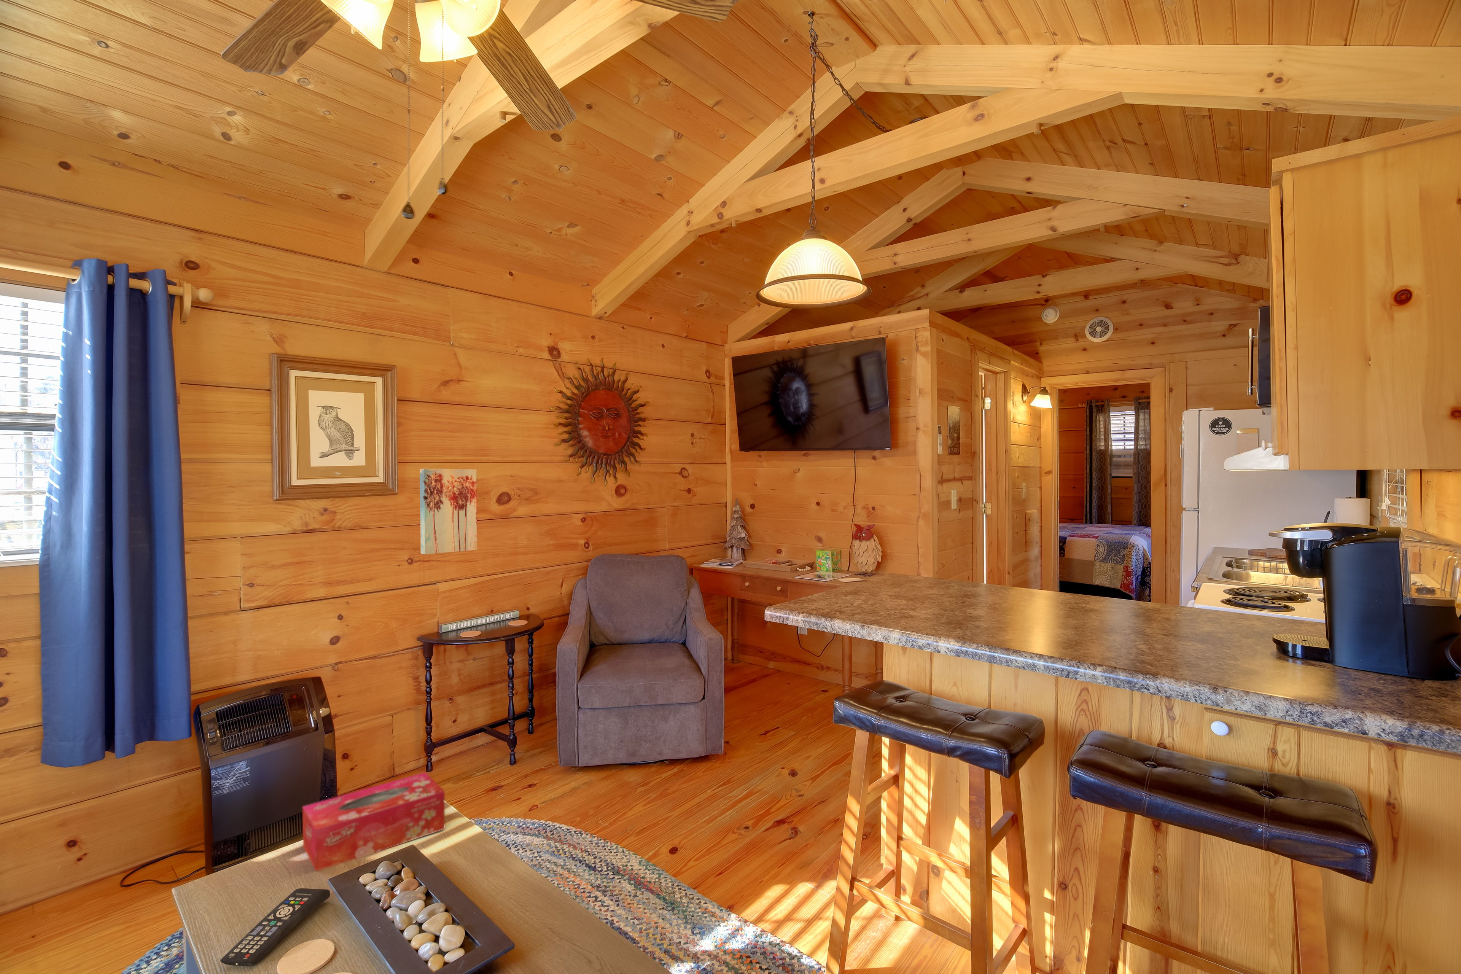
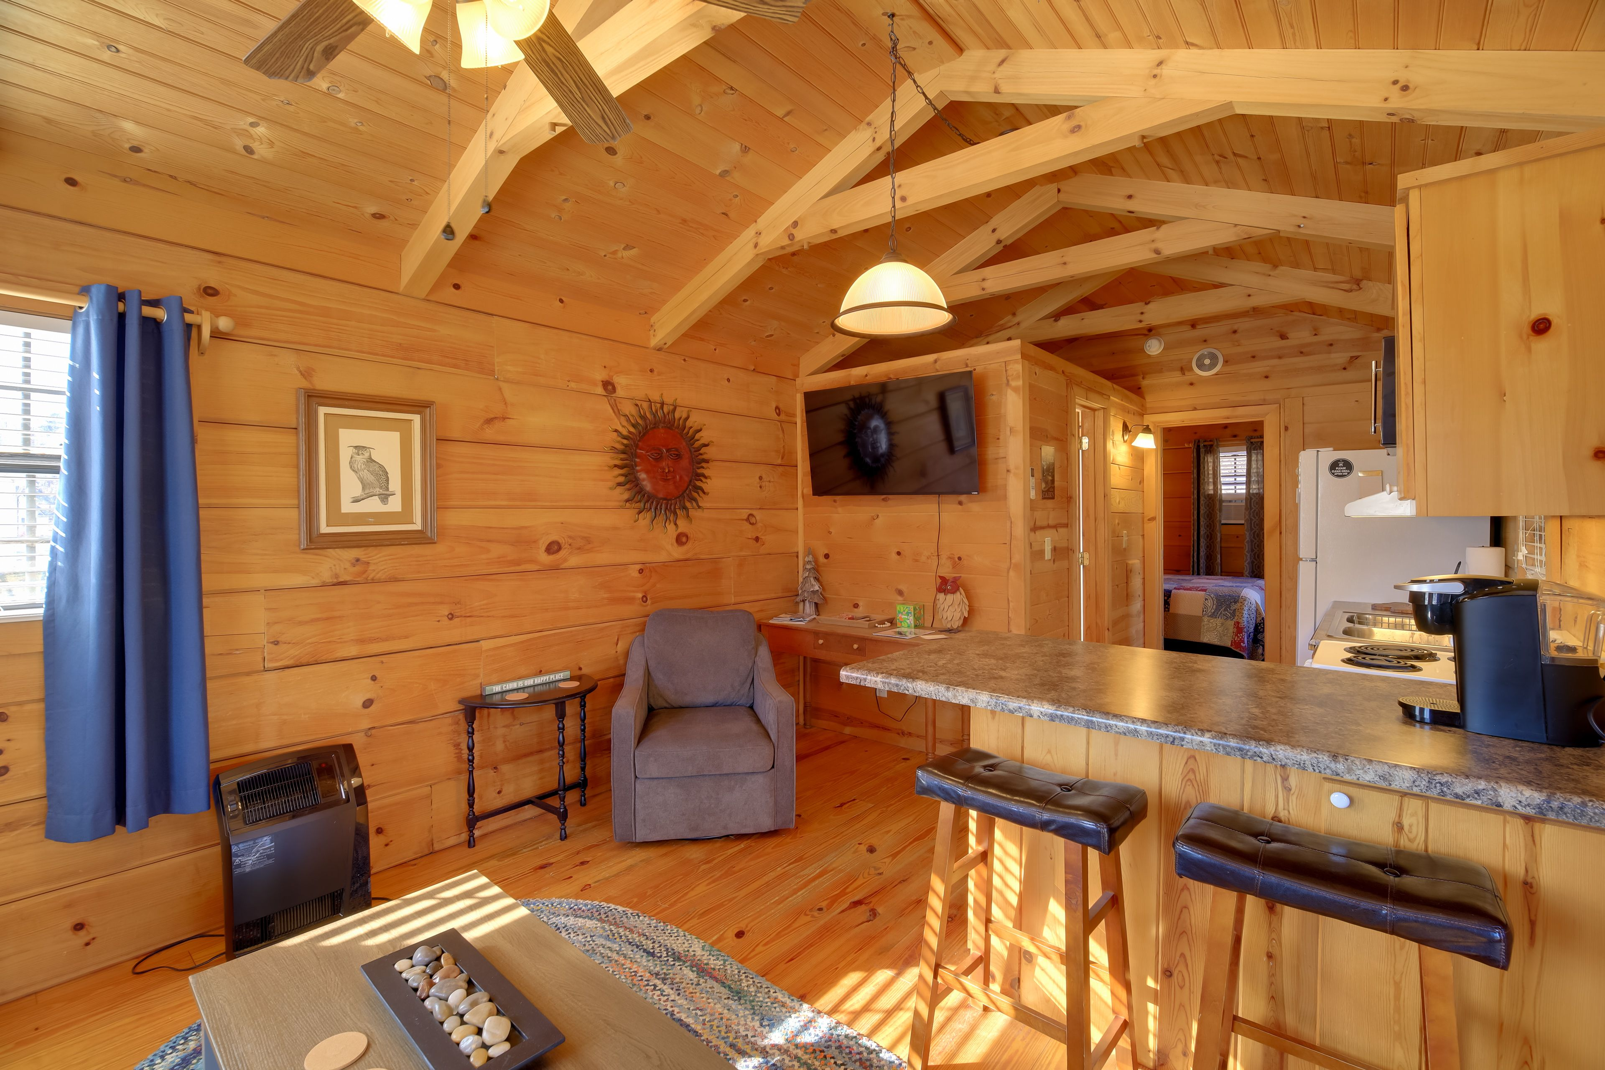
- remote control [220,888,330,966]
- wall art [420,469,477,554]
- tissue box [302,772,446,872]
